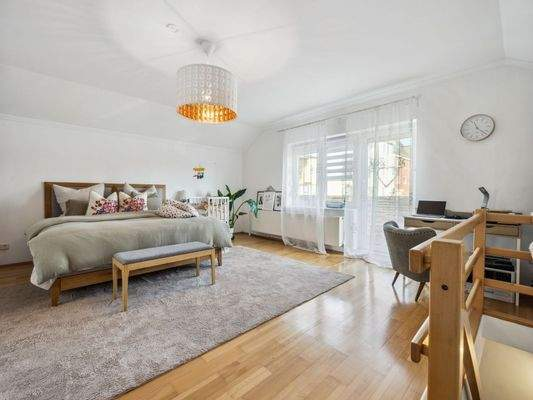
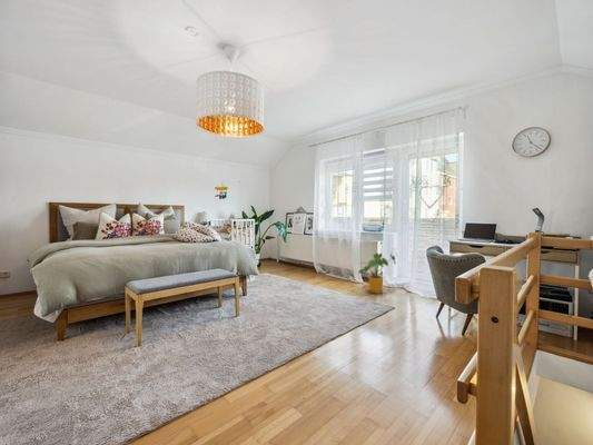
+ house plant [357,253,397,295]
